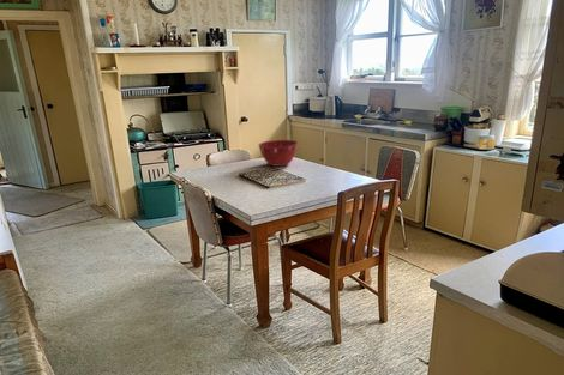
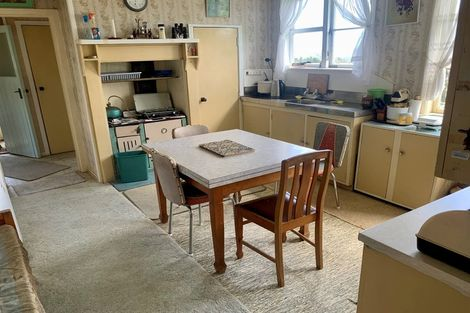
- mixing bowl [257,139,299,168]
